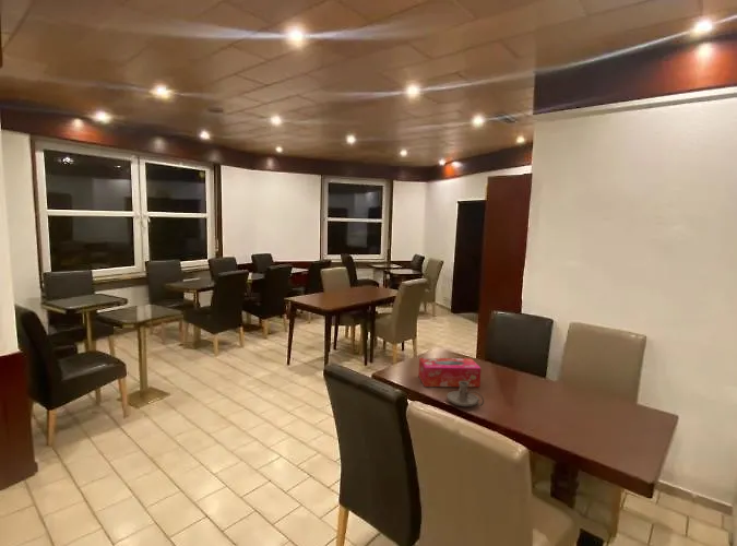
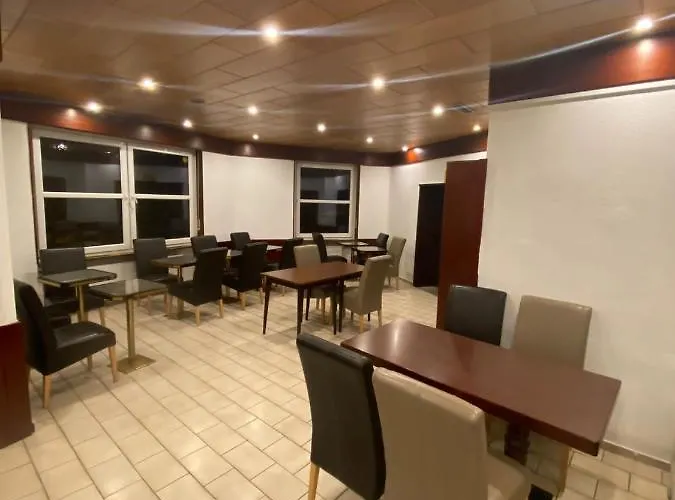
- tissue box [417,357,483,388]
- candle holder [445,381,485,407]
